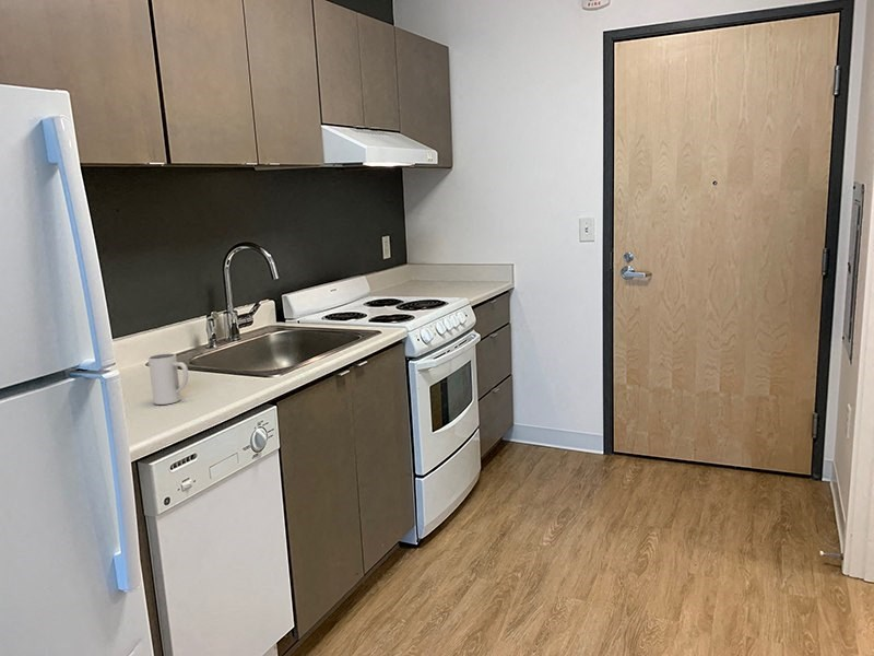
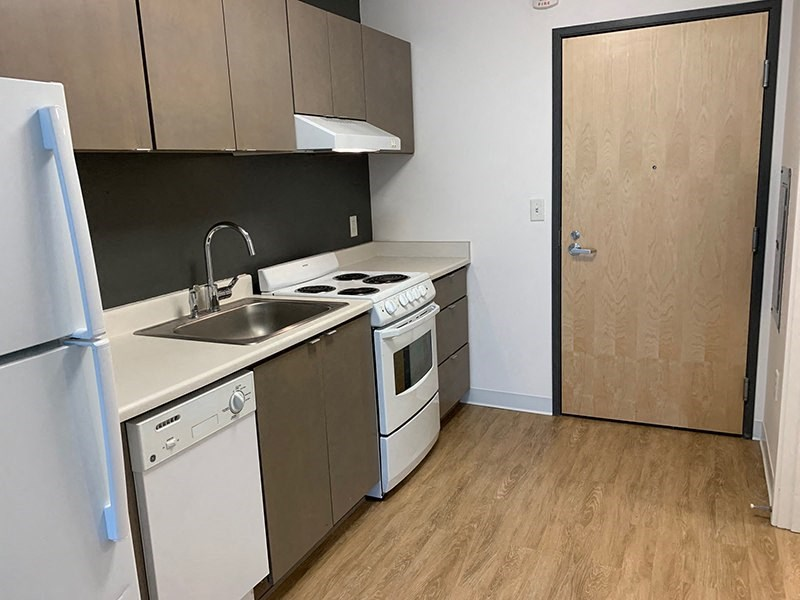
- mug [147,352,189,406]
